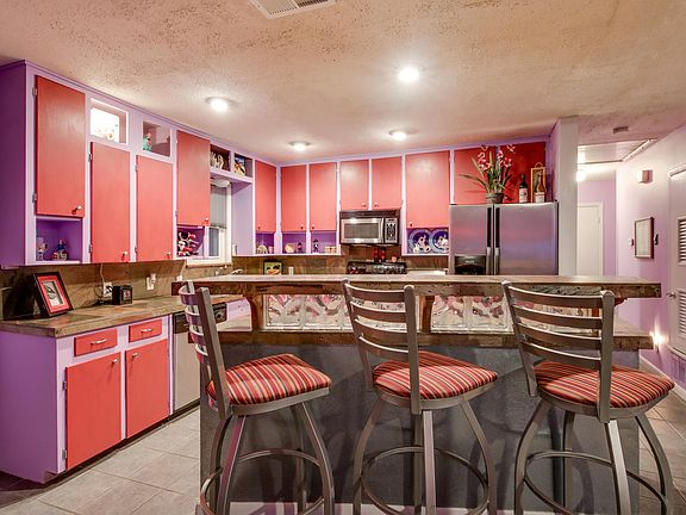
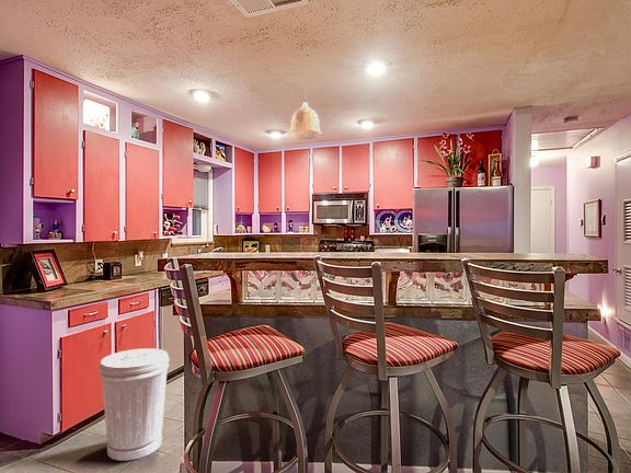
+ trash can [99,347,170,462]
+ pendant lamp [288,72,323,140]
